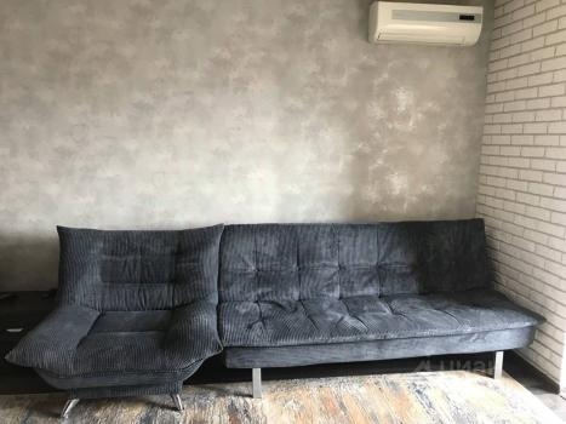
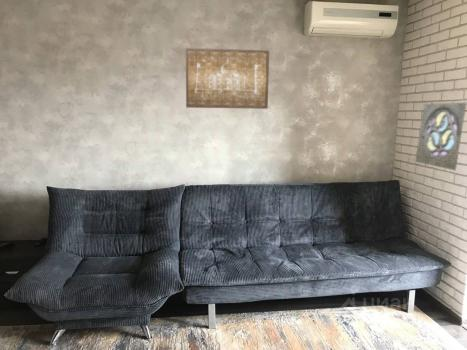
+ wall ornament [414,102,467,171]
+ wall art [185,47,270,110]
